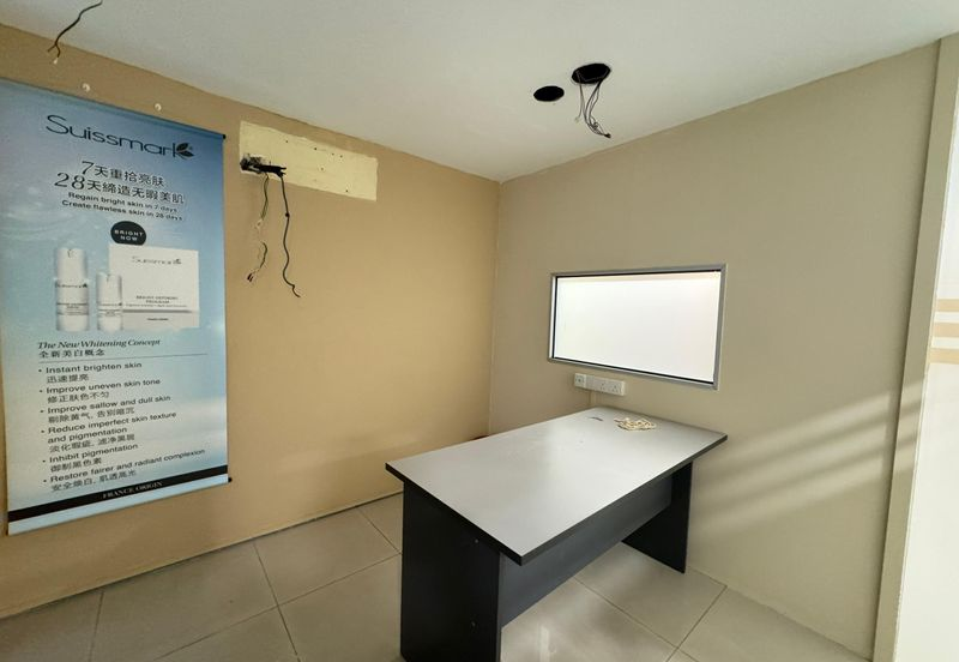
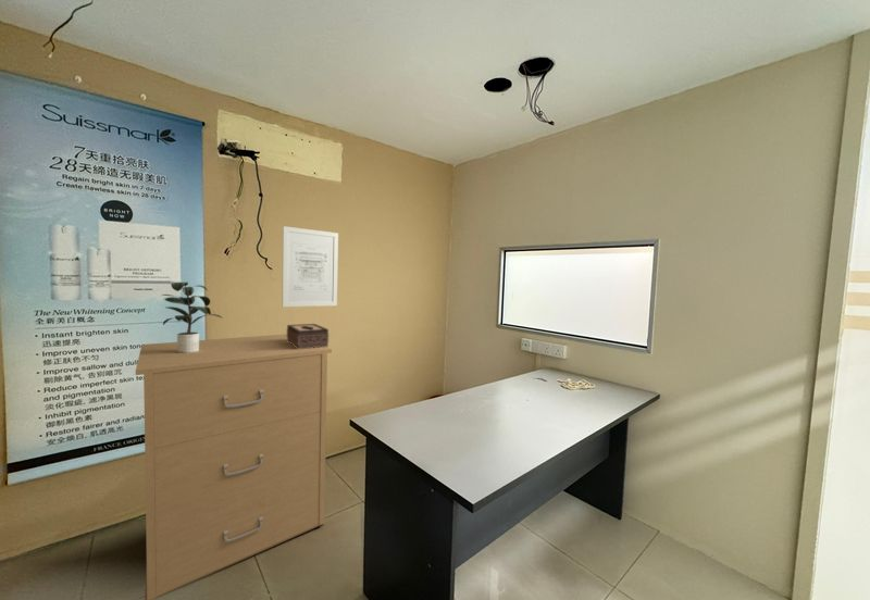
+ wall art [282,225,339,308]
+ filing cabinet [135,334,333,600]
+ potted plant [161,280,224,353]
+ tissue box [286,323,330,349]
